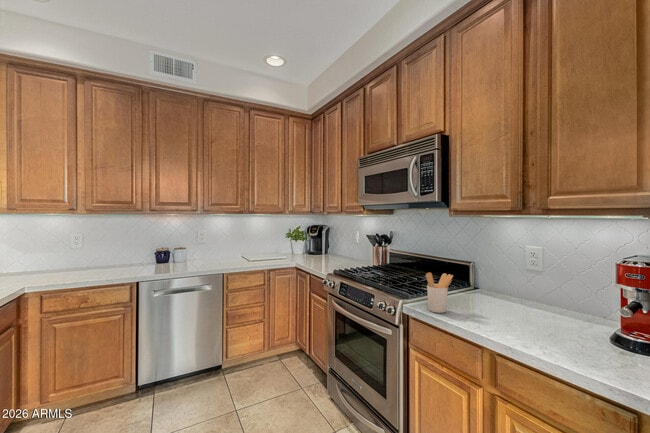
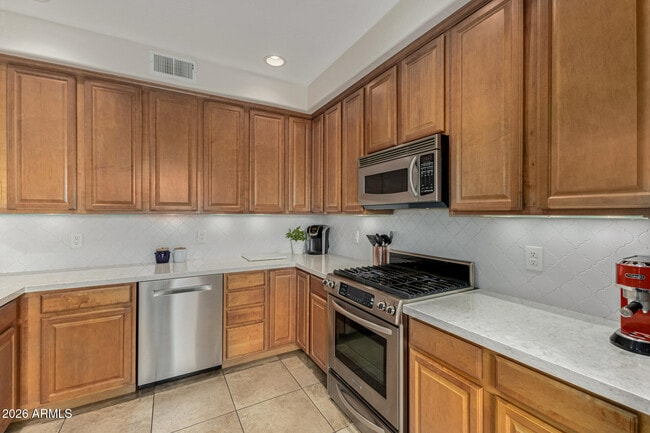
- utensil holder [425,271,454,314]
